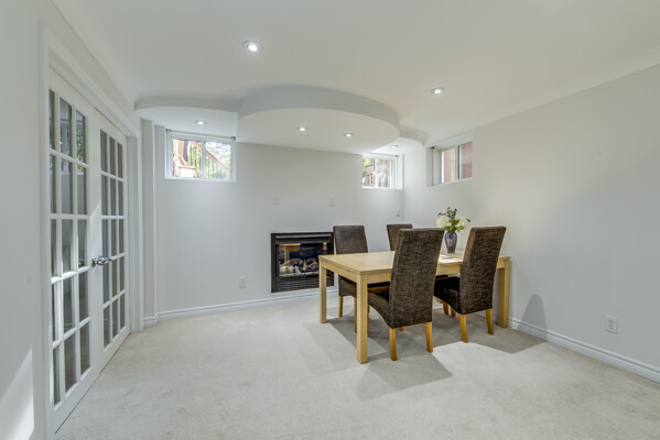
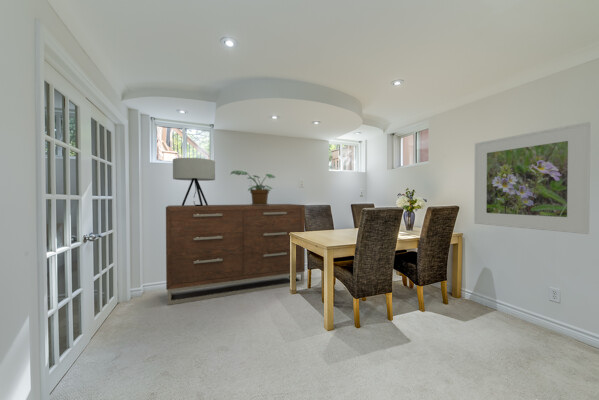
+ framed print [473,121,591,235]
+ dresser [165,203,306,306]
+ table lamp [172,157,216,206]
+ potted plant [229,170,276,205]
